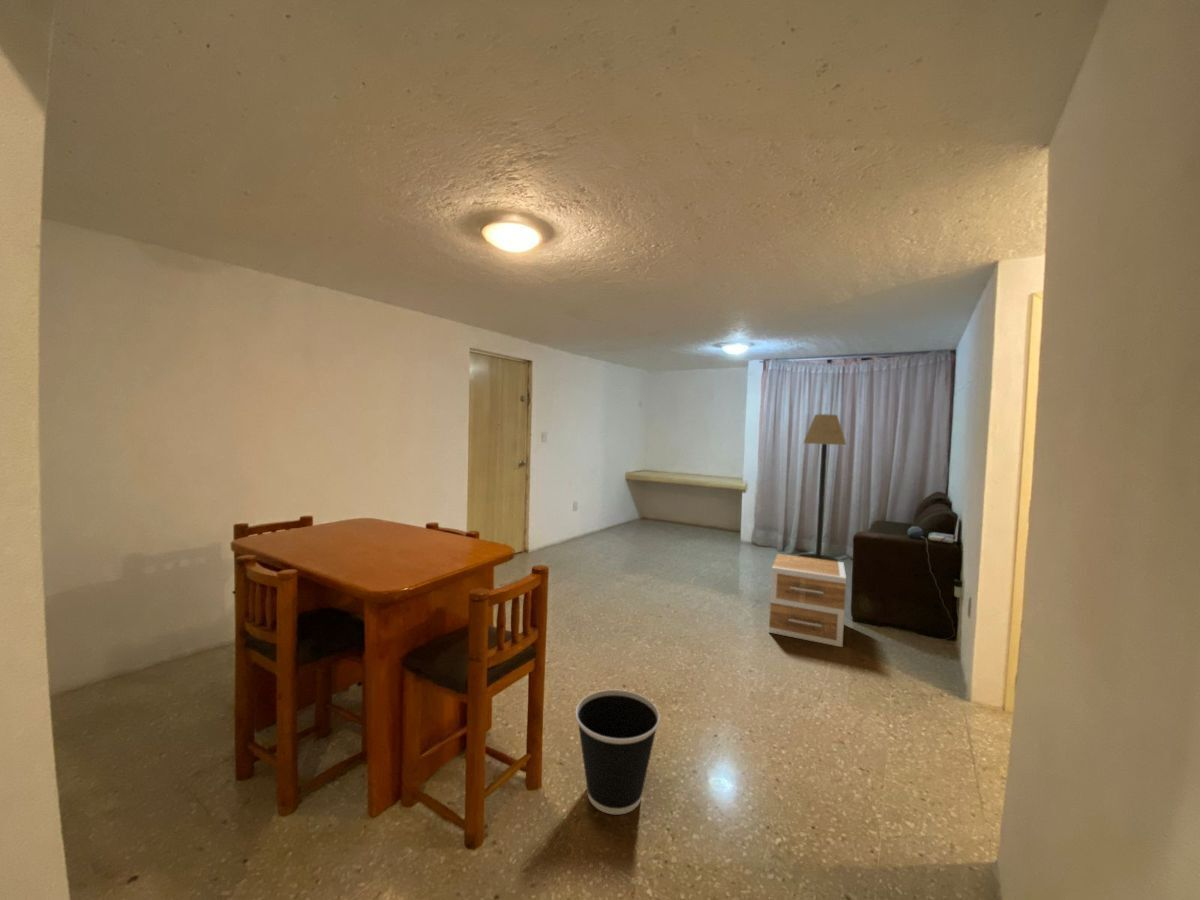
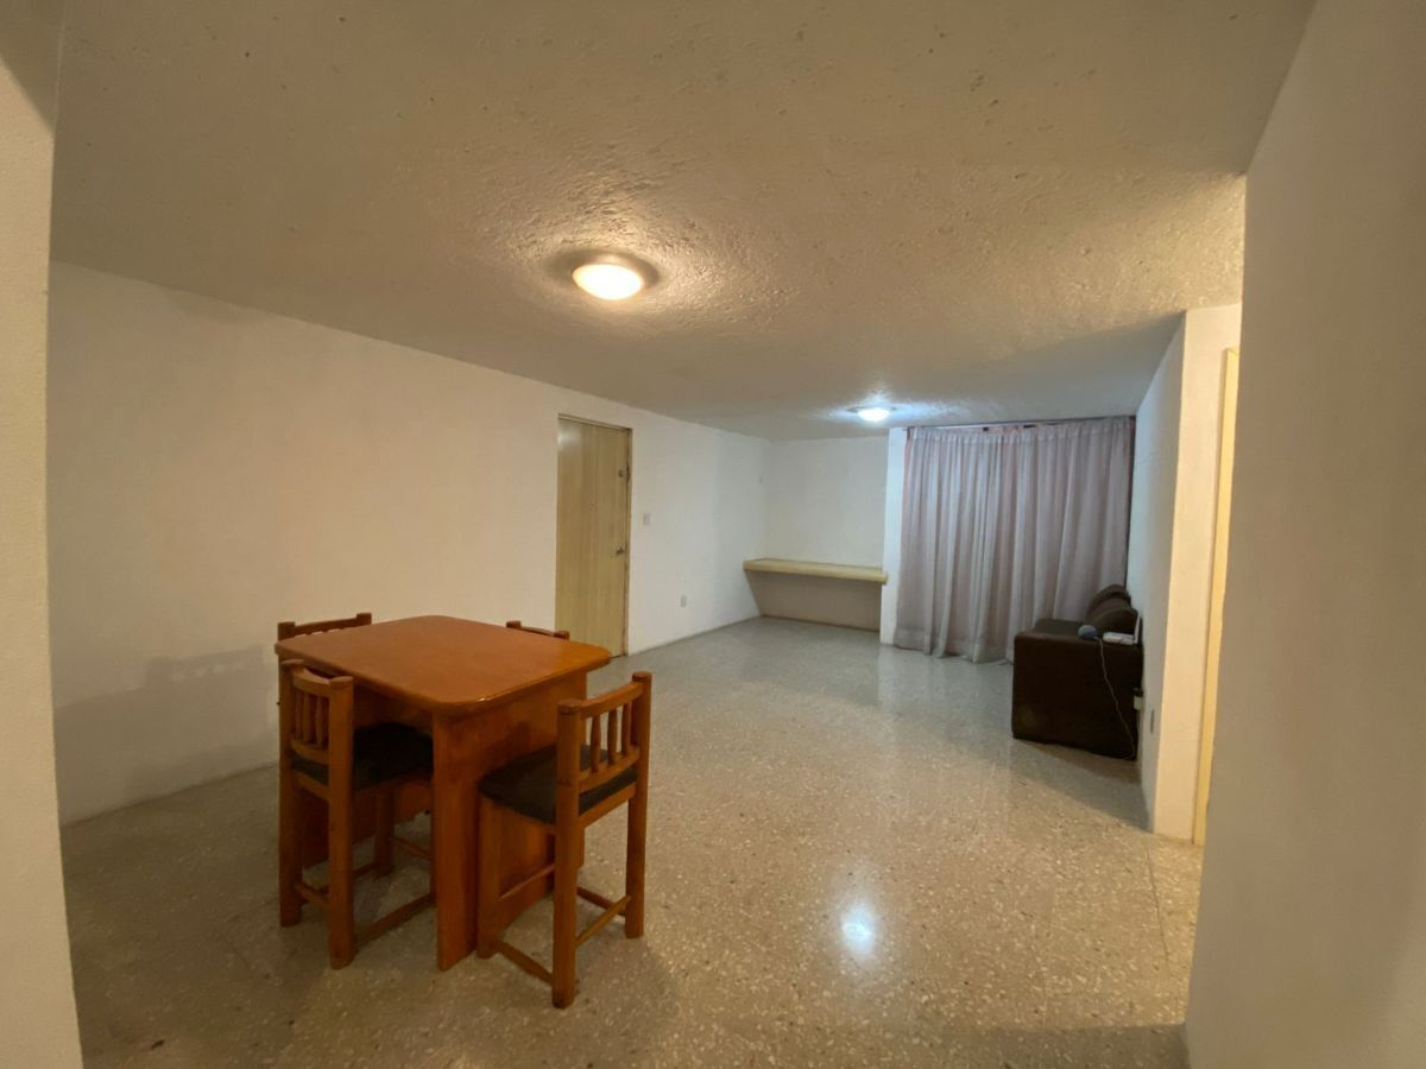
- floor lamp [797,413,847,562]
- wastebasket [575,689,661,816]
- nightstand [768,553,847,648]
